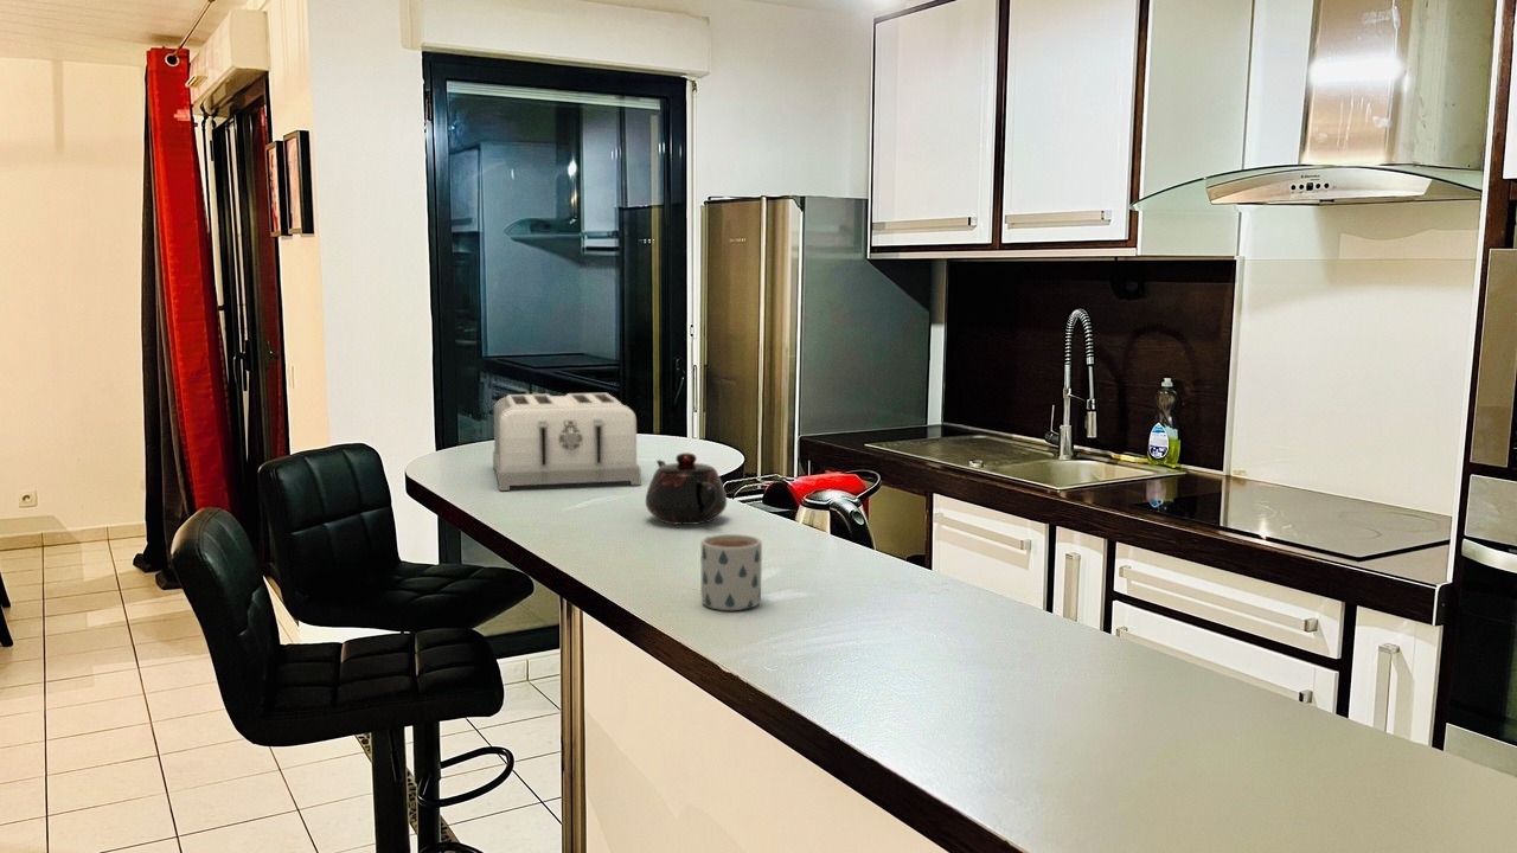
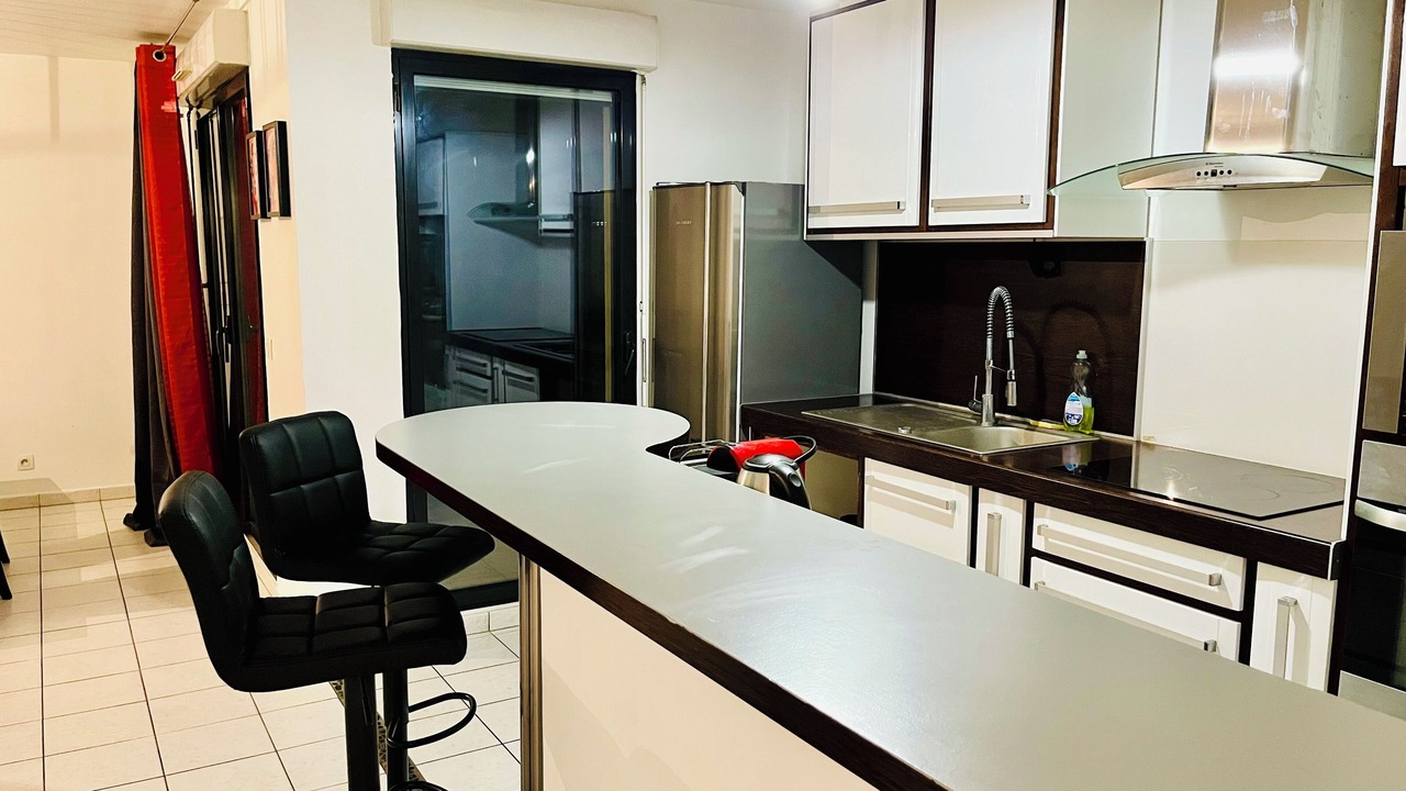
- mug [699,533,763,611]
- teapot [645,451,728,526]
- toaster [492,392,642,492]
